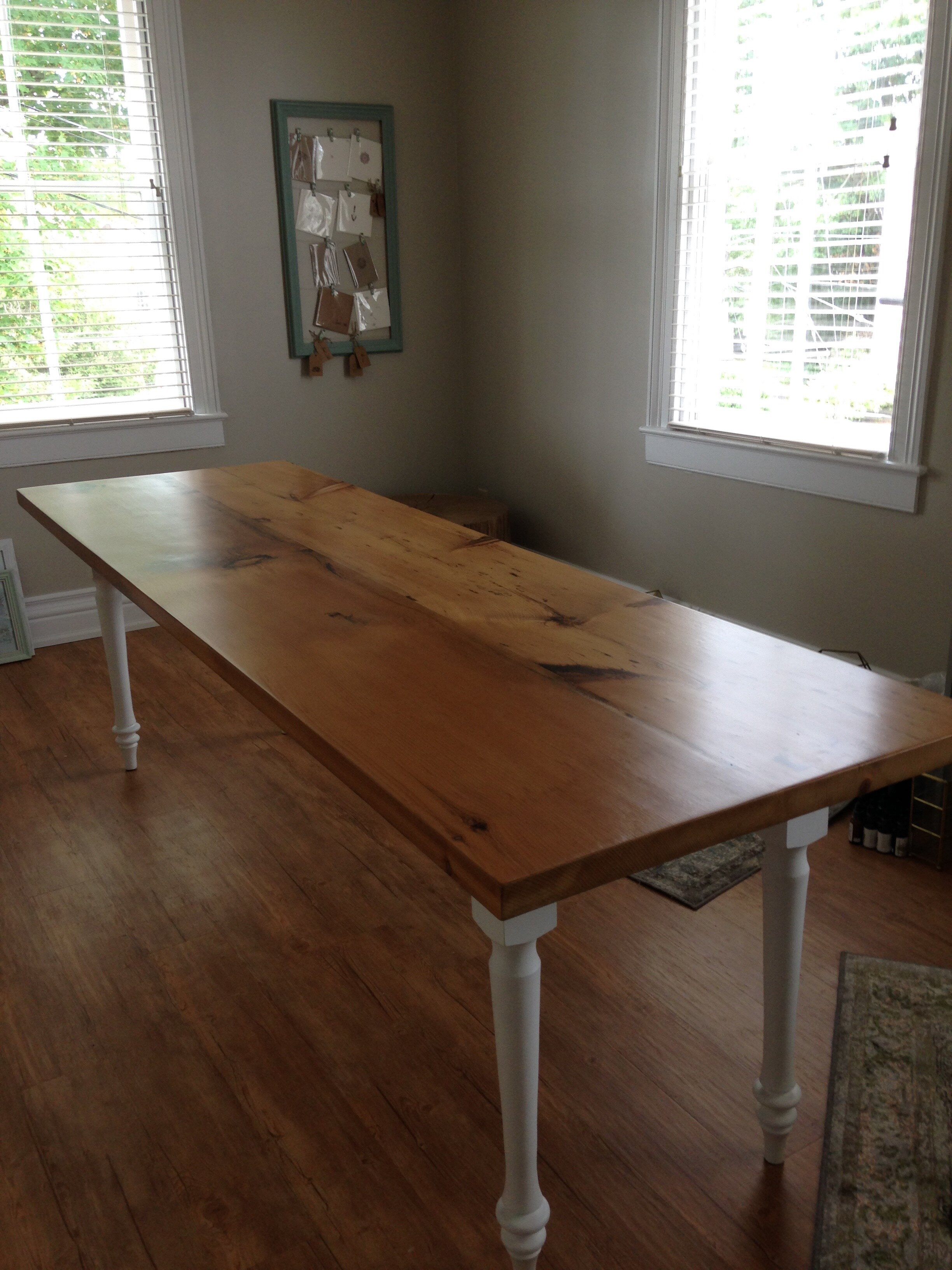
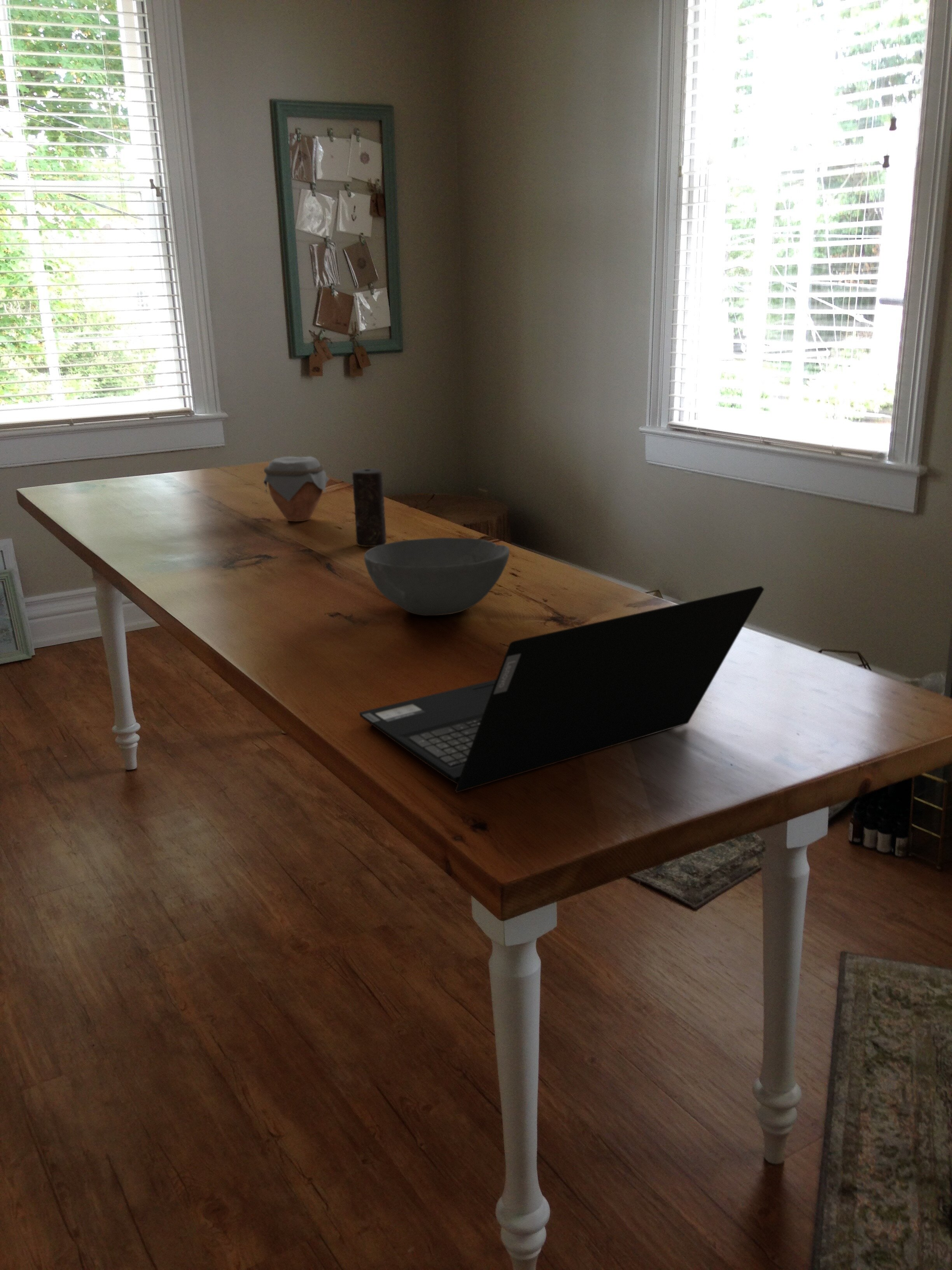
+ candle [352,468,387,547]
+ jar [263,456,330,522]
+ bowl [364,537,510,616]
+ laptop computer [359,586,765,793]
